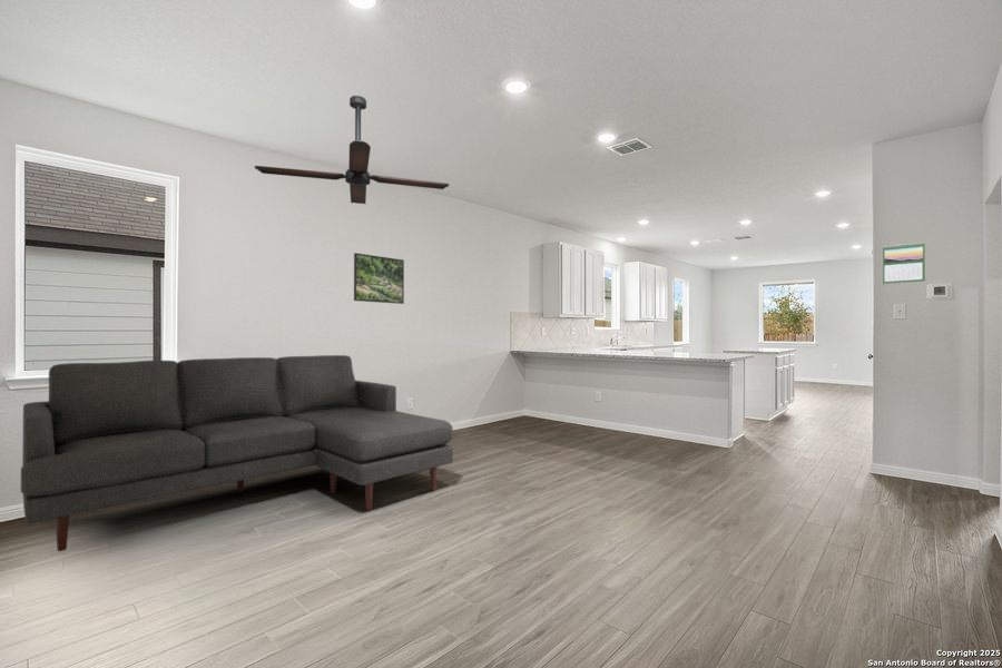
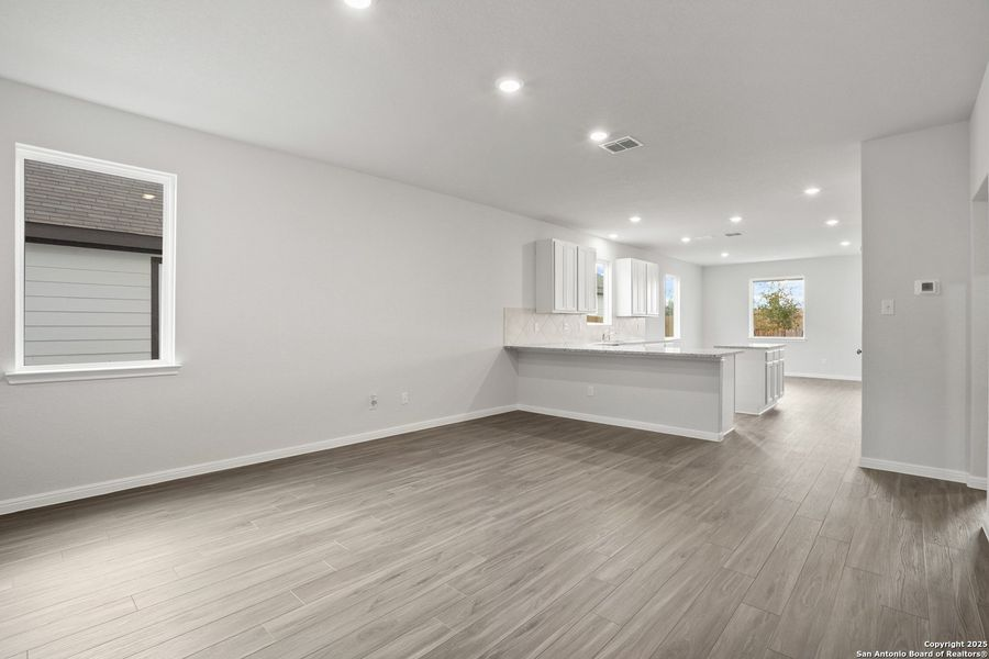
- calendar [882,242,926,285]
- sofa [20,354,454,552]
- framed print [353,252,405,305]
- ceiling fan [254,95,450,205]
